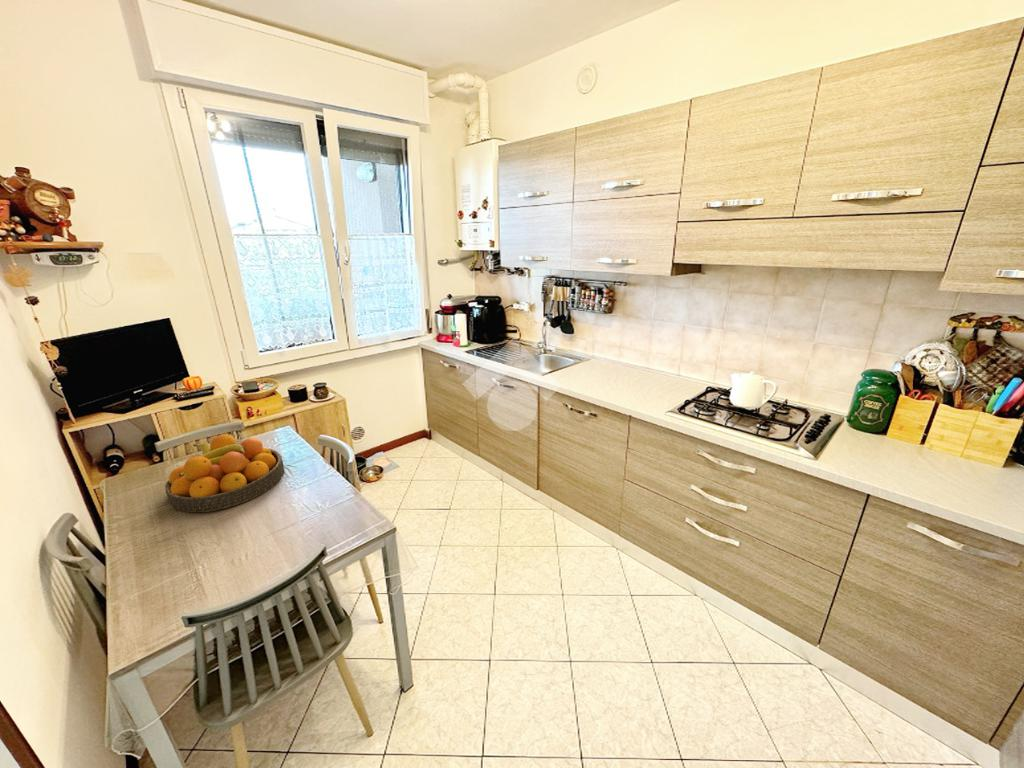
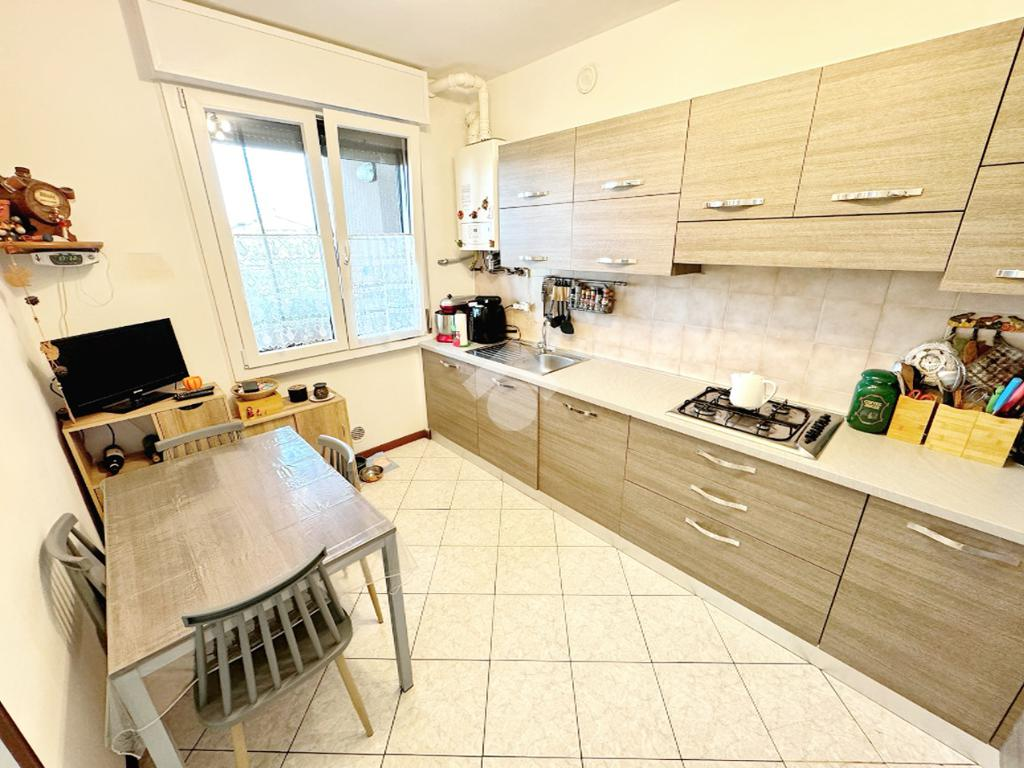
- fruit bowl [164,433,285,513]
